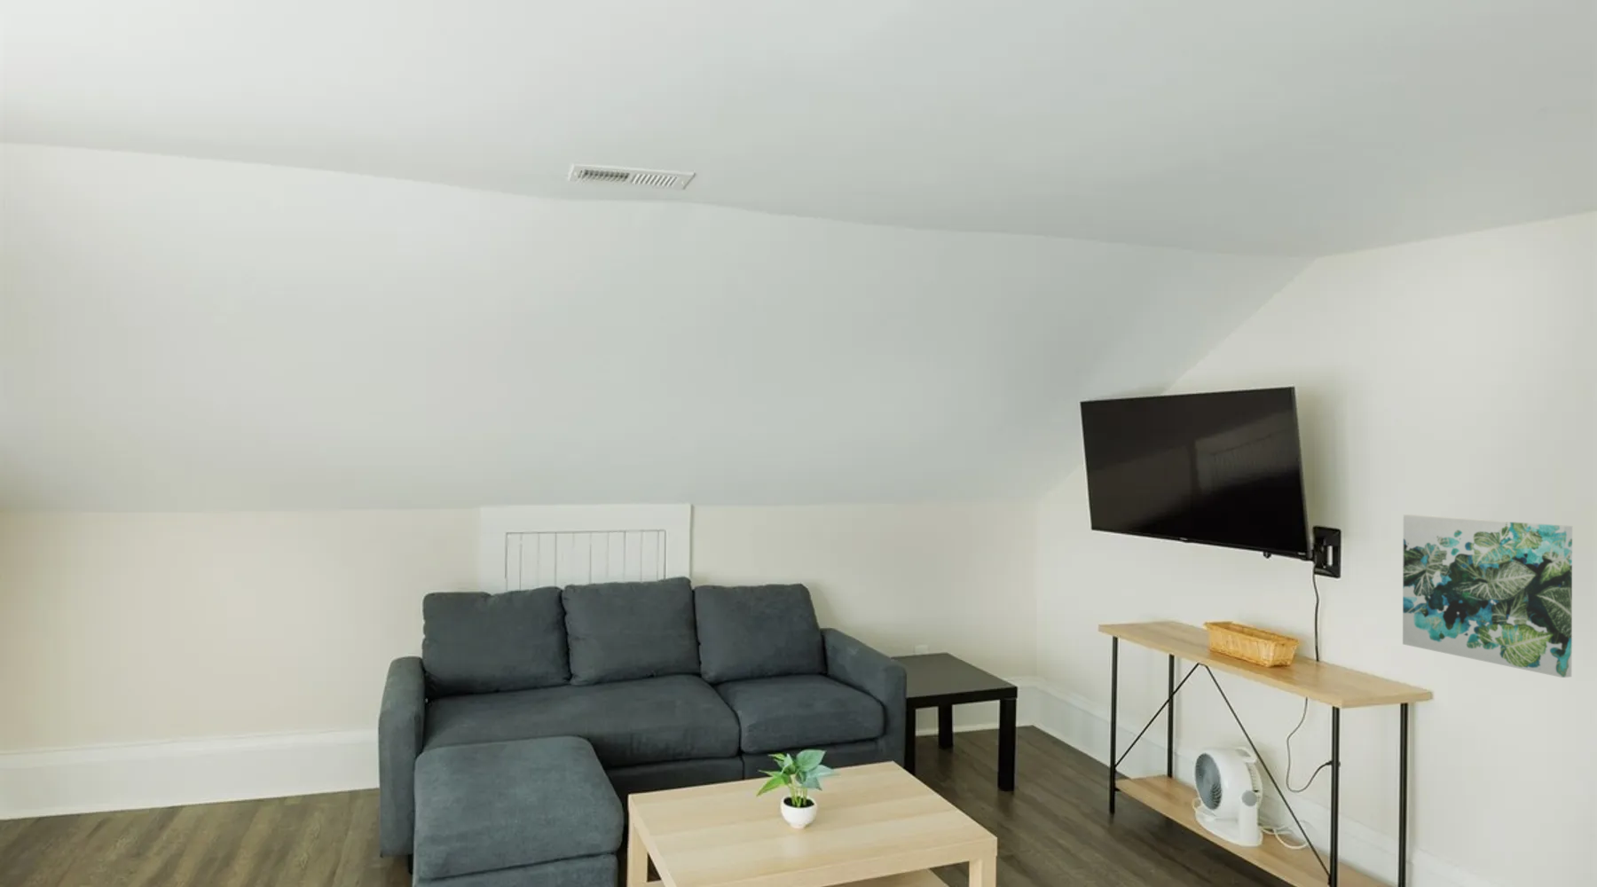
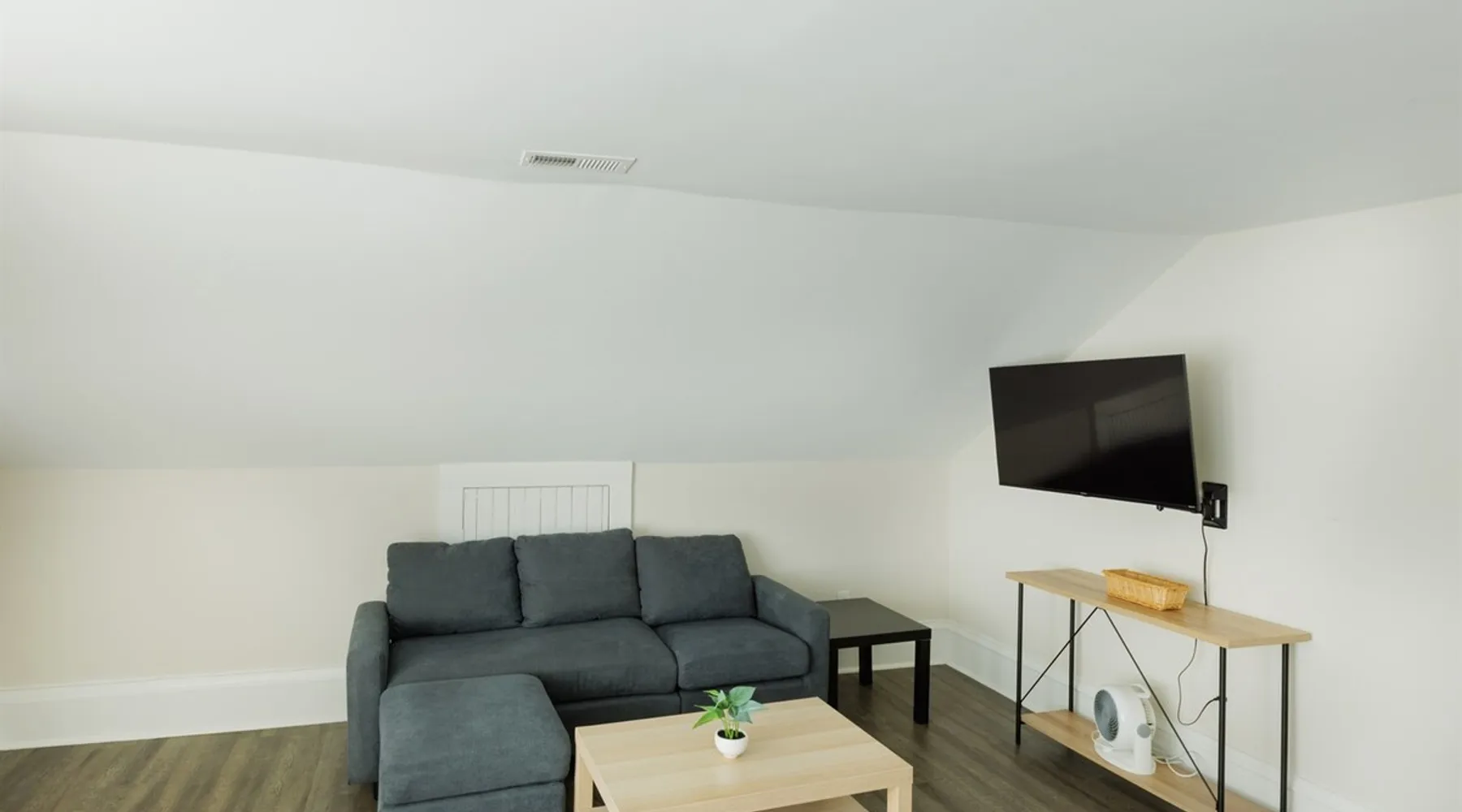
- wall art [1401,513,1573,678]
